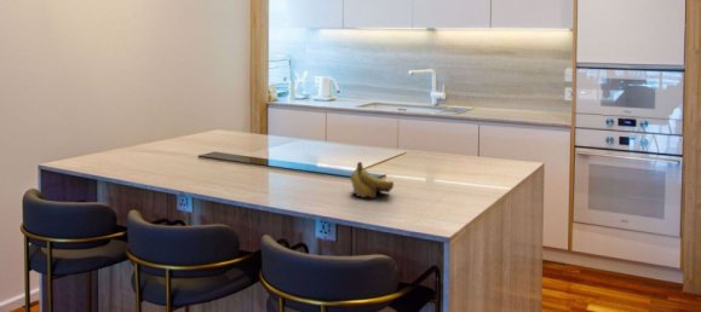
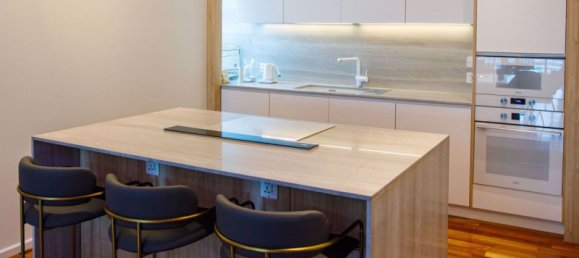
- fruit [349,161,395,198]
